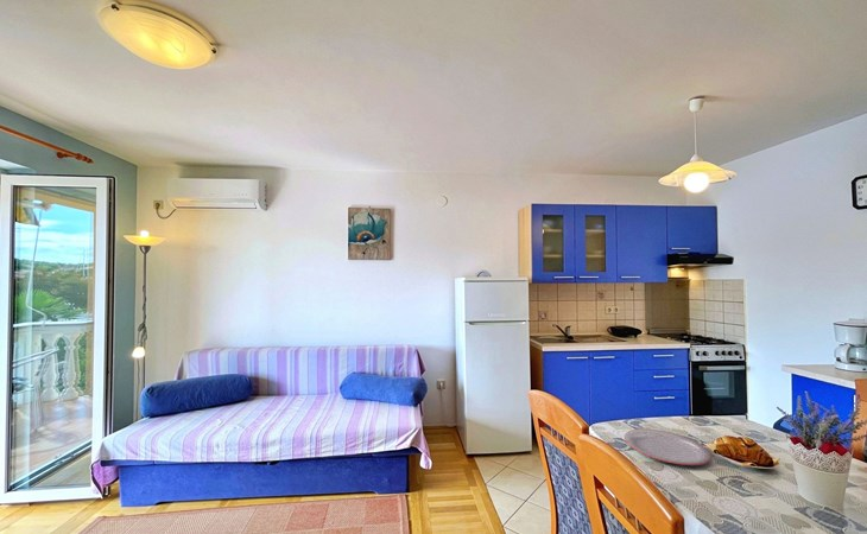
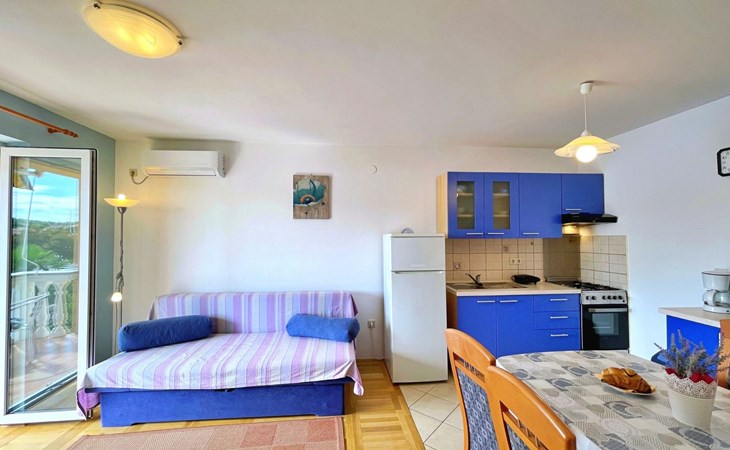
- plate [624,427,713,466]
